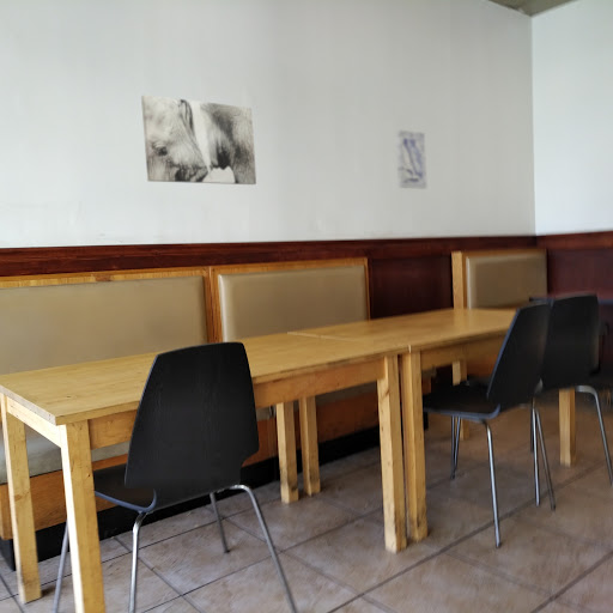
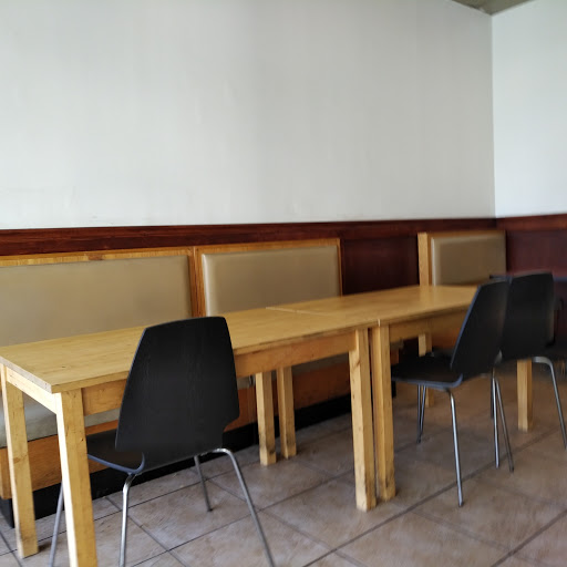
- wall art [140,93,257,186]
- wall art [395,128,429,189]
